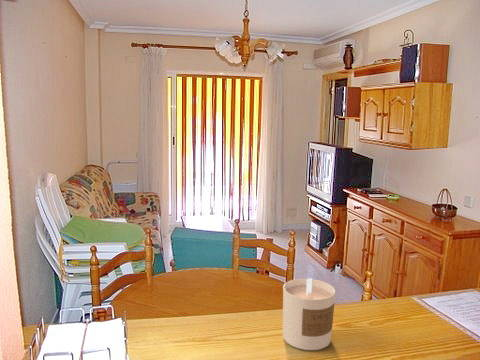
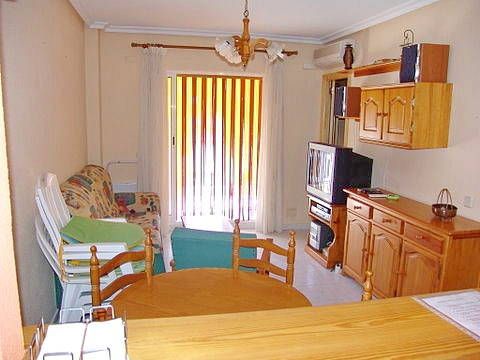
- candle [282,277,336,351]
